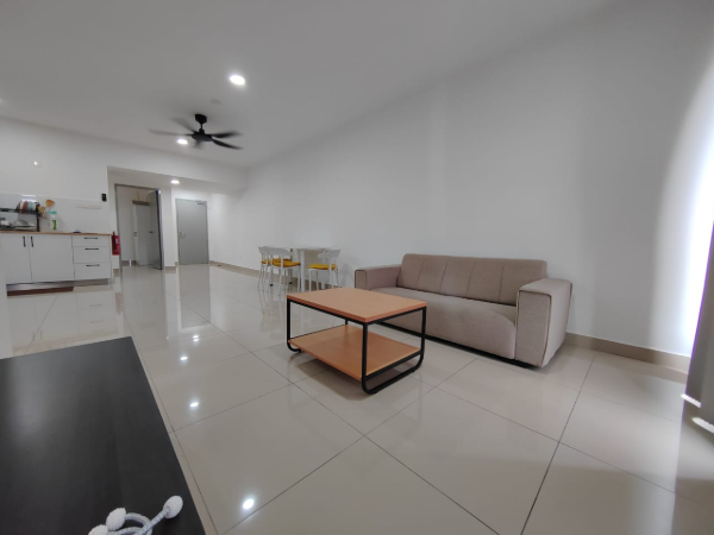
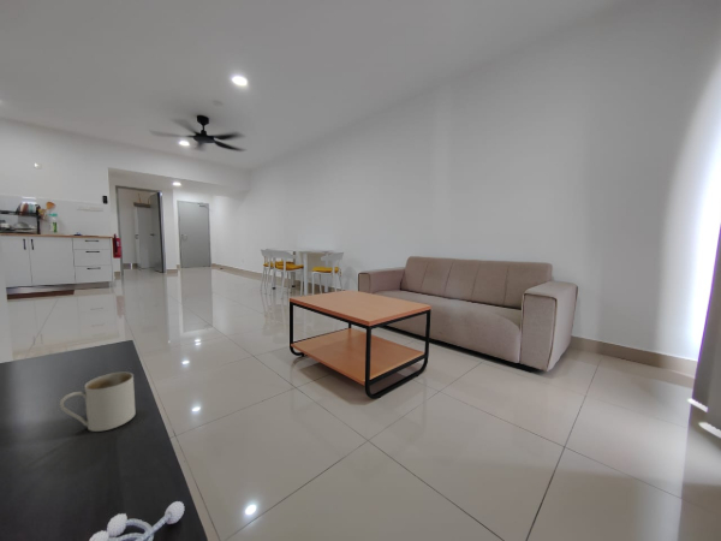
+ mug [59,371,137,433]
